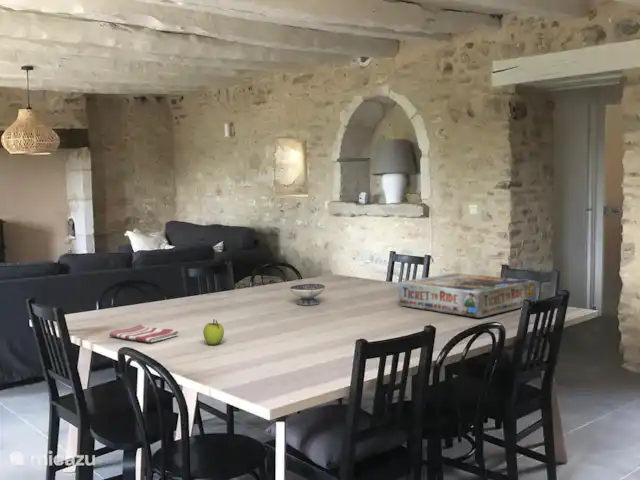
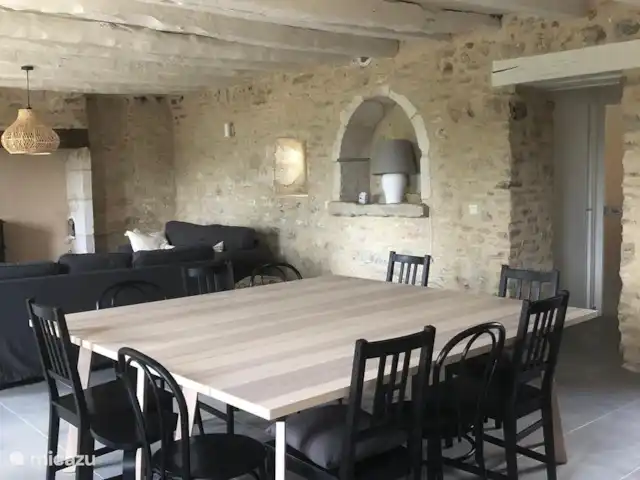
- fruit [202,318,225,346]
- bowl [289,283,326,306]
- dish towel [108,324,179,343]
- board game [397,272,536,319]
